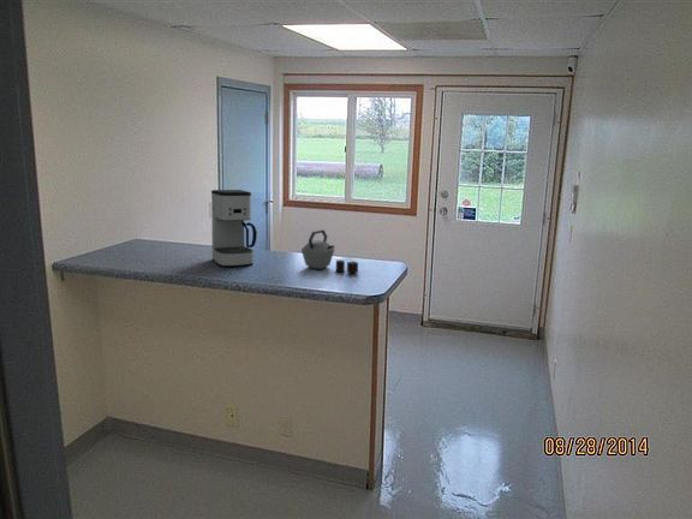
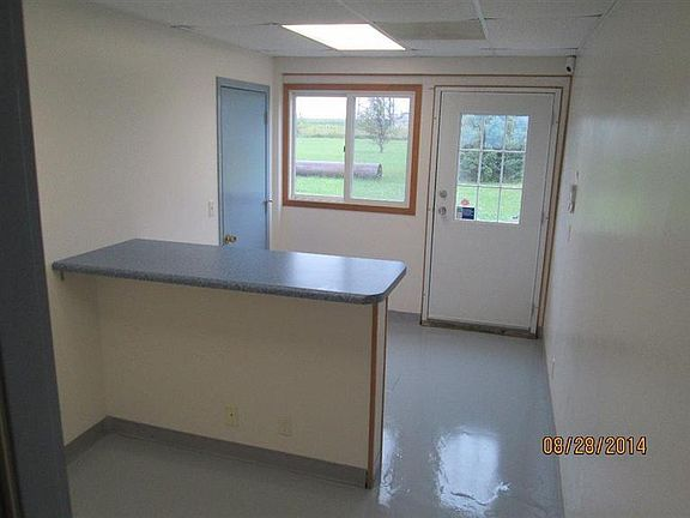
- coffee maker [210,189,258,268]
- kettle [300,228,359,274]
